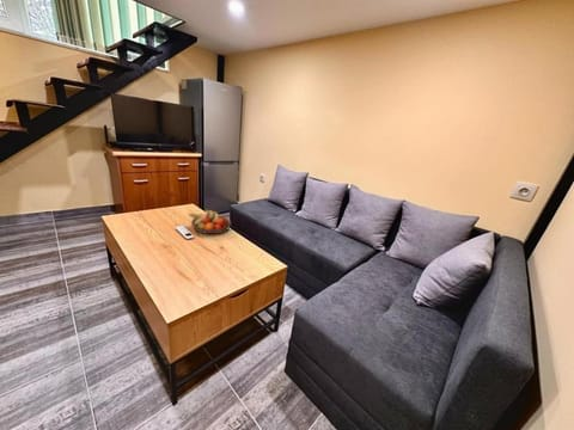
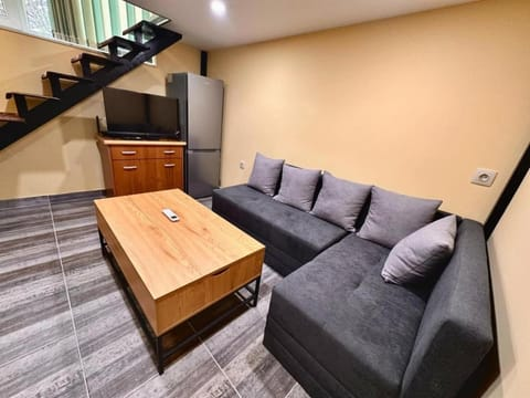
- fruit bowl [188,209,232,235]
